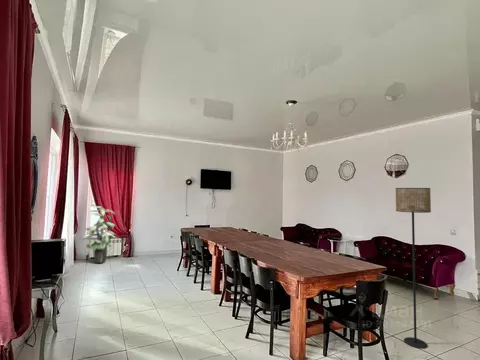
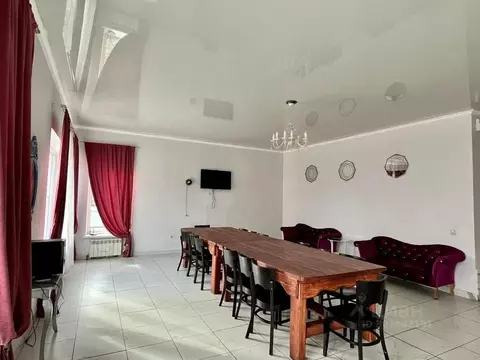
- indoor plant [84,205,116,264]
- floor lamp [394,187,432,350]
